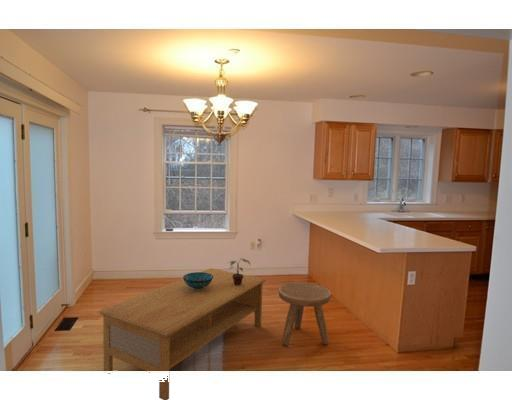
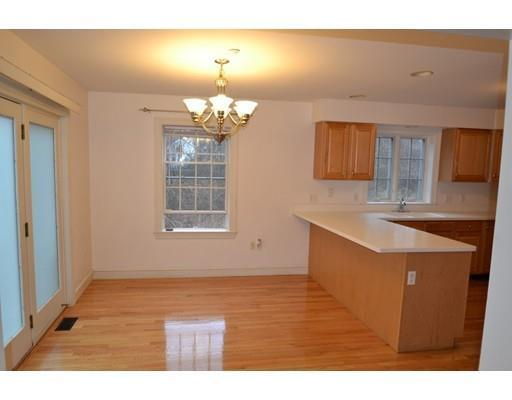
- decorative bowl [182,271,213,290]
- potted plant [227,257,251,285]
- stool [278,281,332,346]
- coffee table [97,267,267,400]
